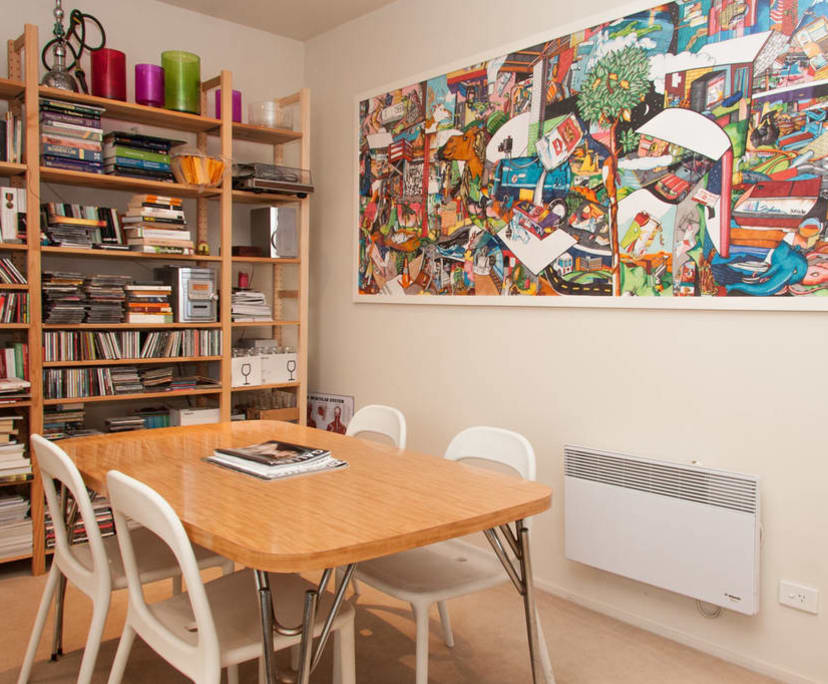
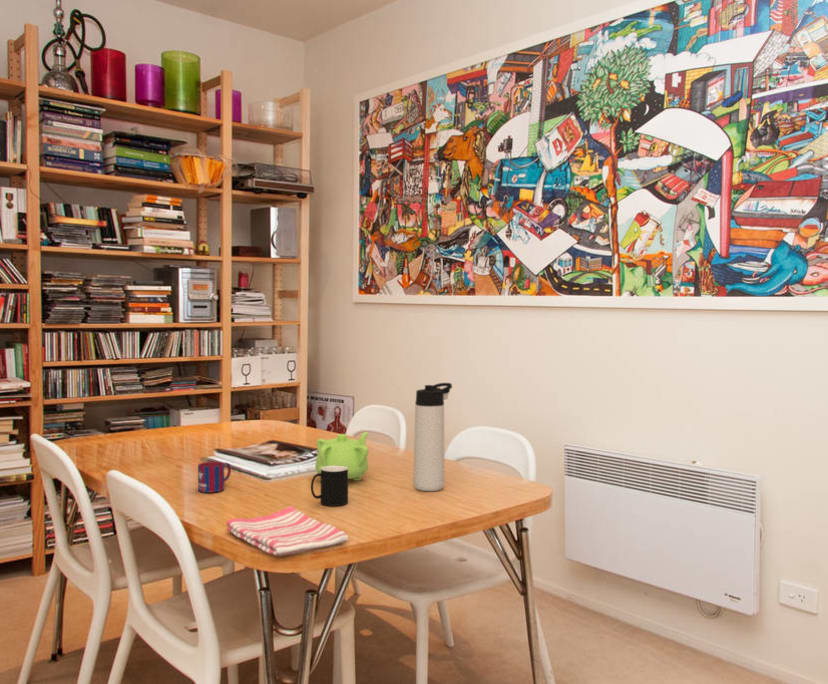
+ mug [197,461,232,494]
+ dish towel [225,505,349,557]
+ teapot [314,430,370,481]
+ thermos bottle [413,382,453,492]
+ cup [310,466,349,507]
